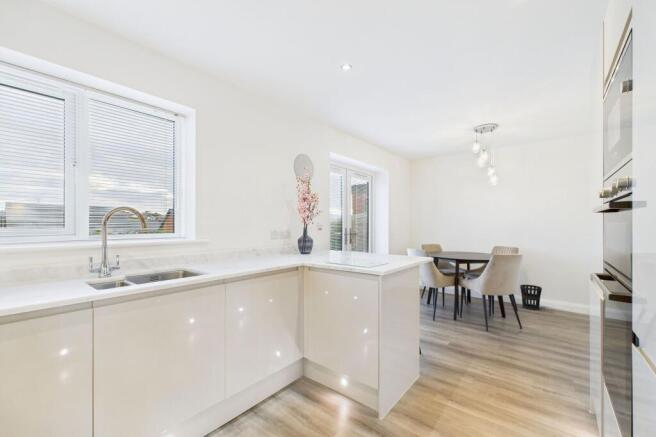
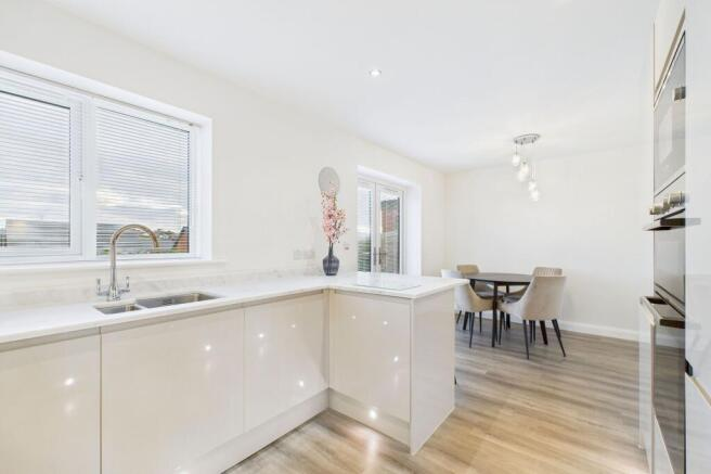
- wastebasket [519,284,543,311]
